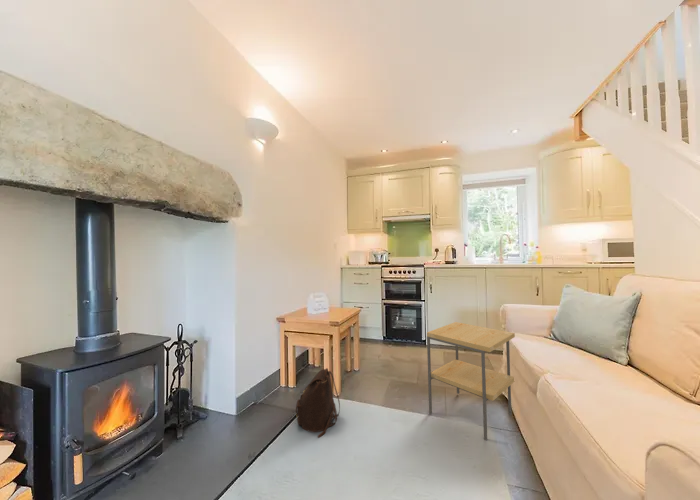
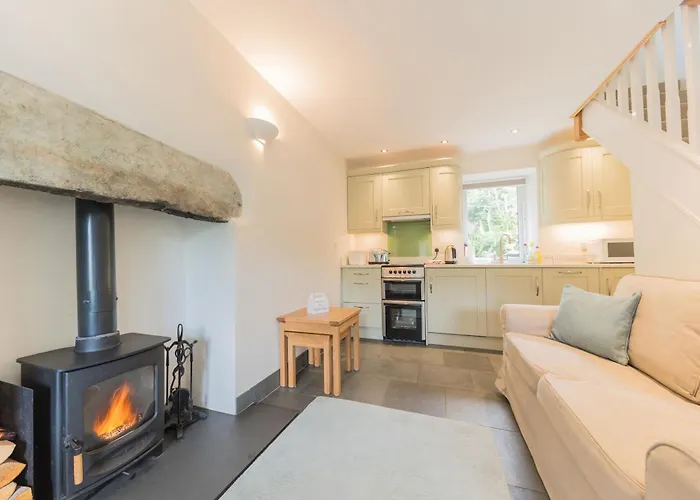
- side table [426,321,516,442]
- backpack [295,367,341,439]
